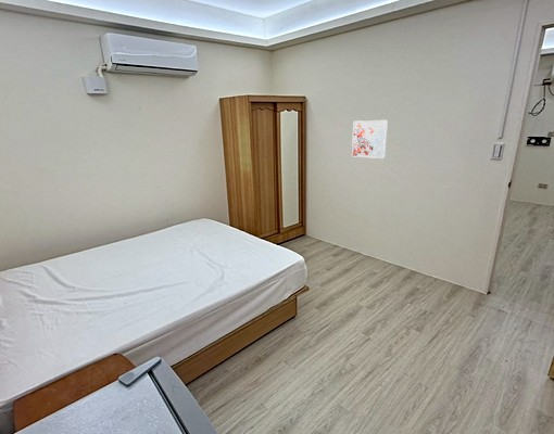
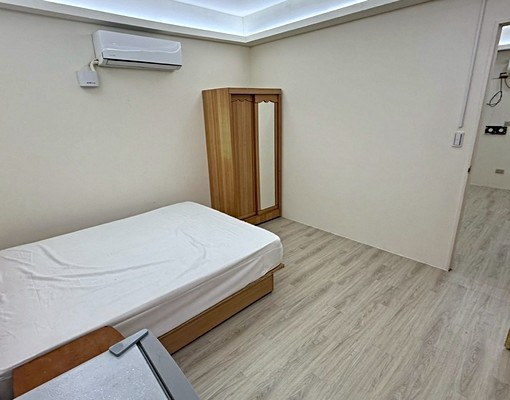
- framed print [351,119,389,159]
